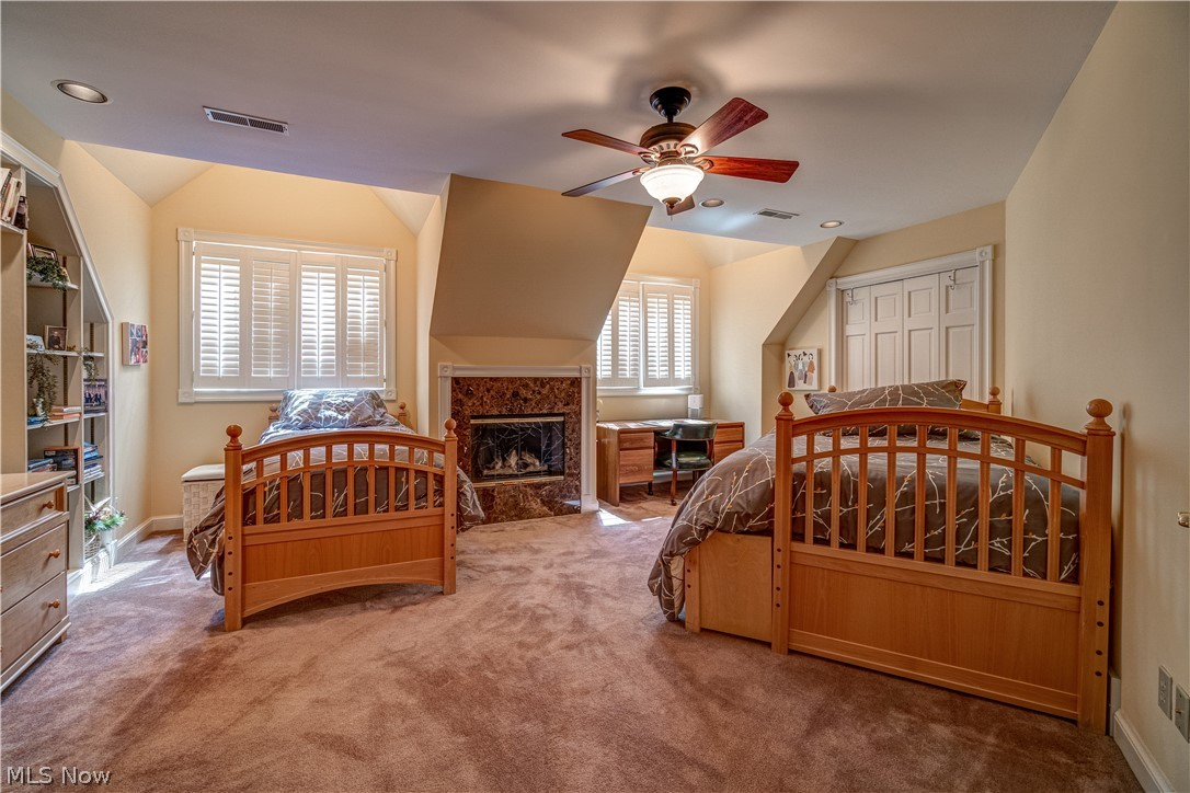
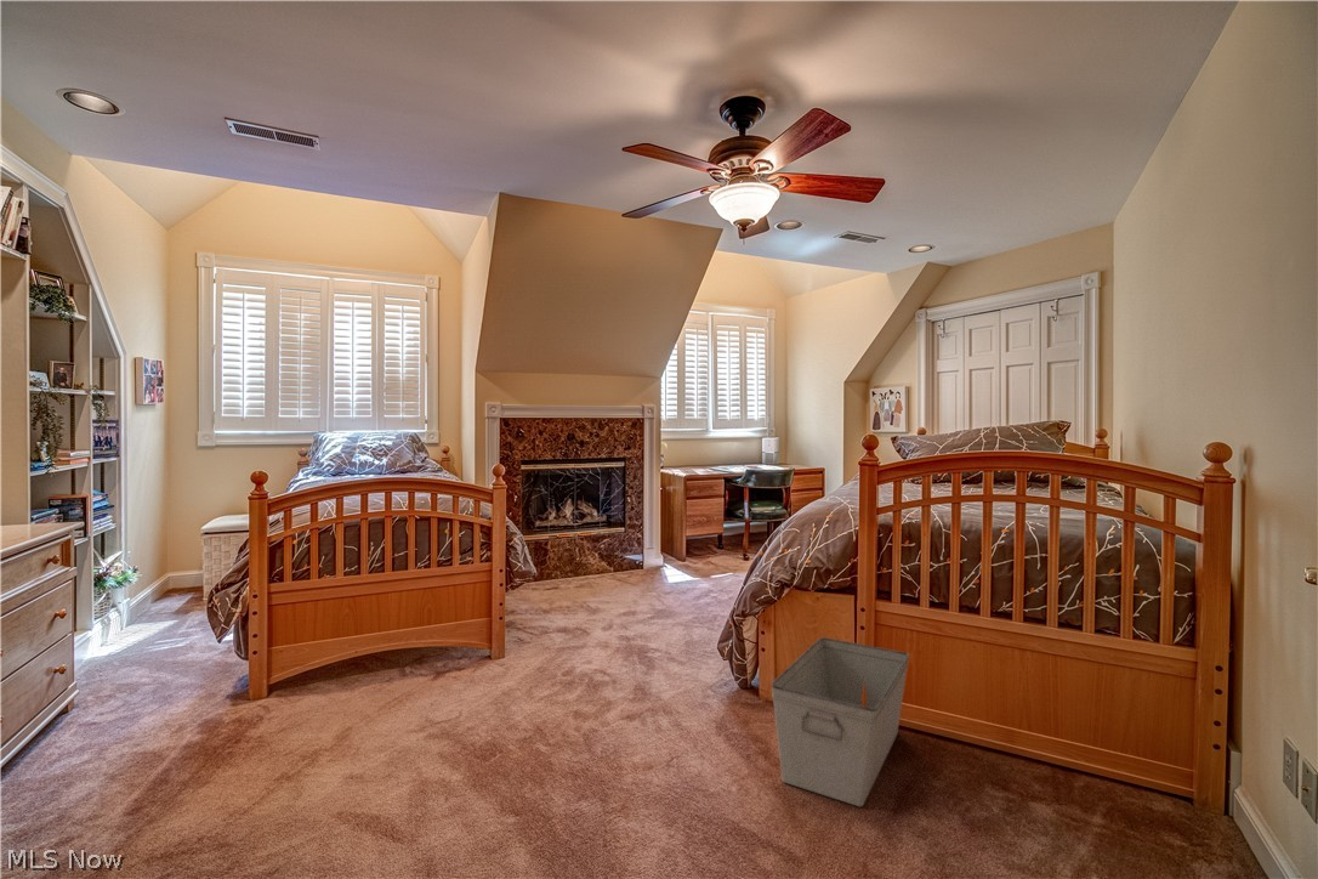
+ storage bin [769,636,910,807]
